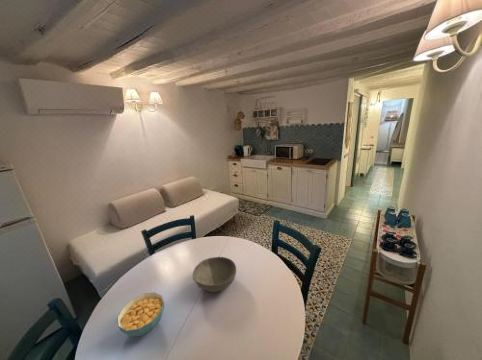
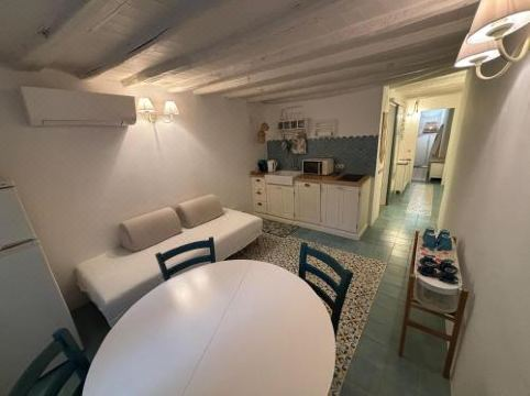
- cereal bowl [116,291,165,338]
- bowl [192,256,237,293]
